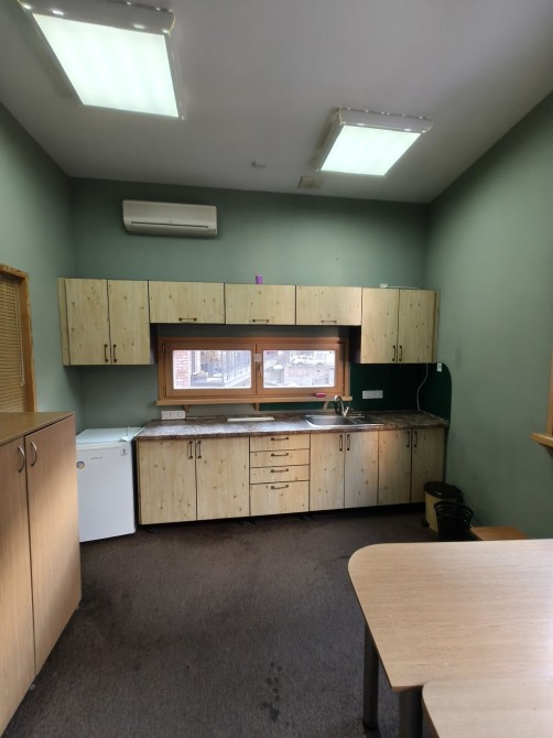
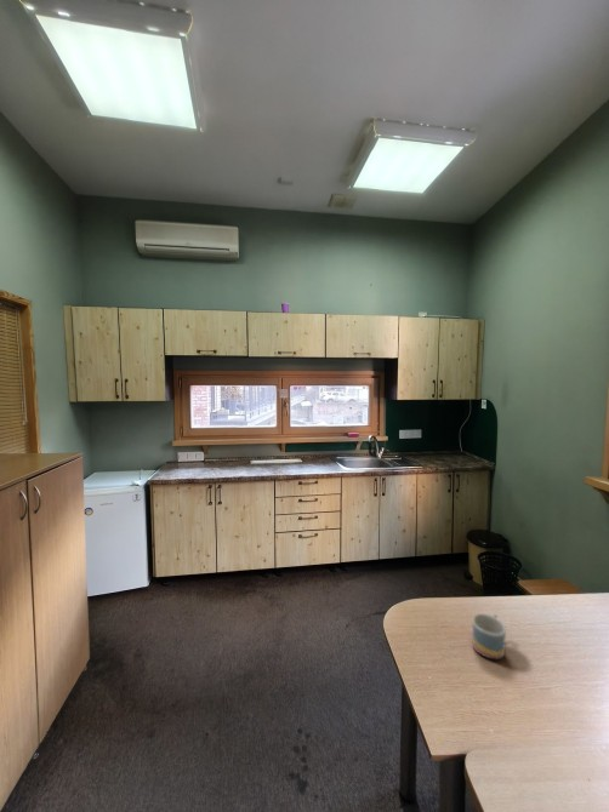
+ mug [471,612,507,662]
